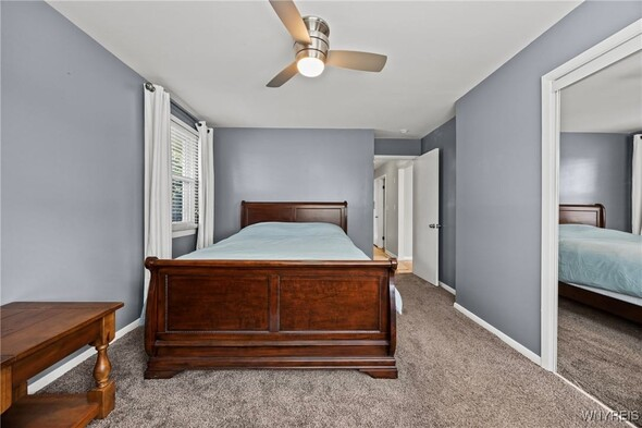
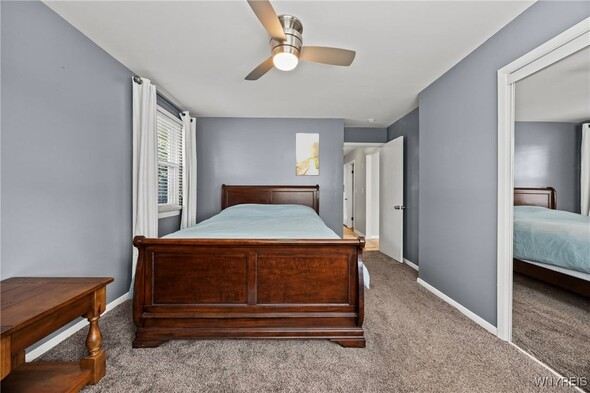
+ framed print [295,132,320,177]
